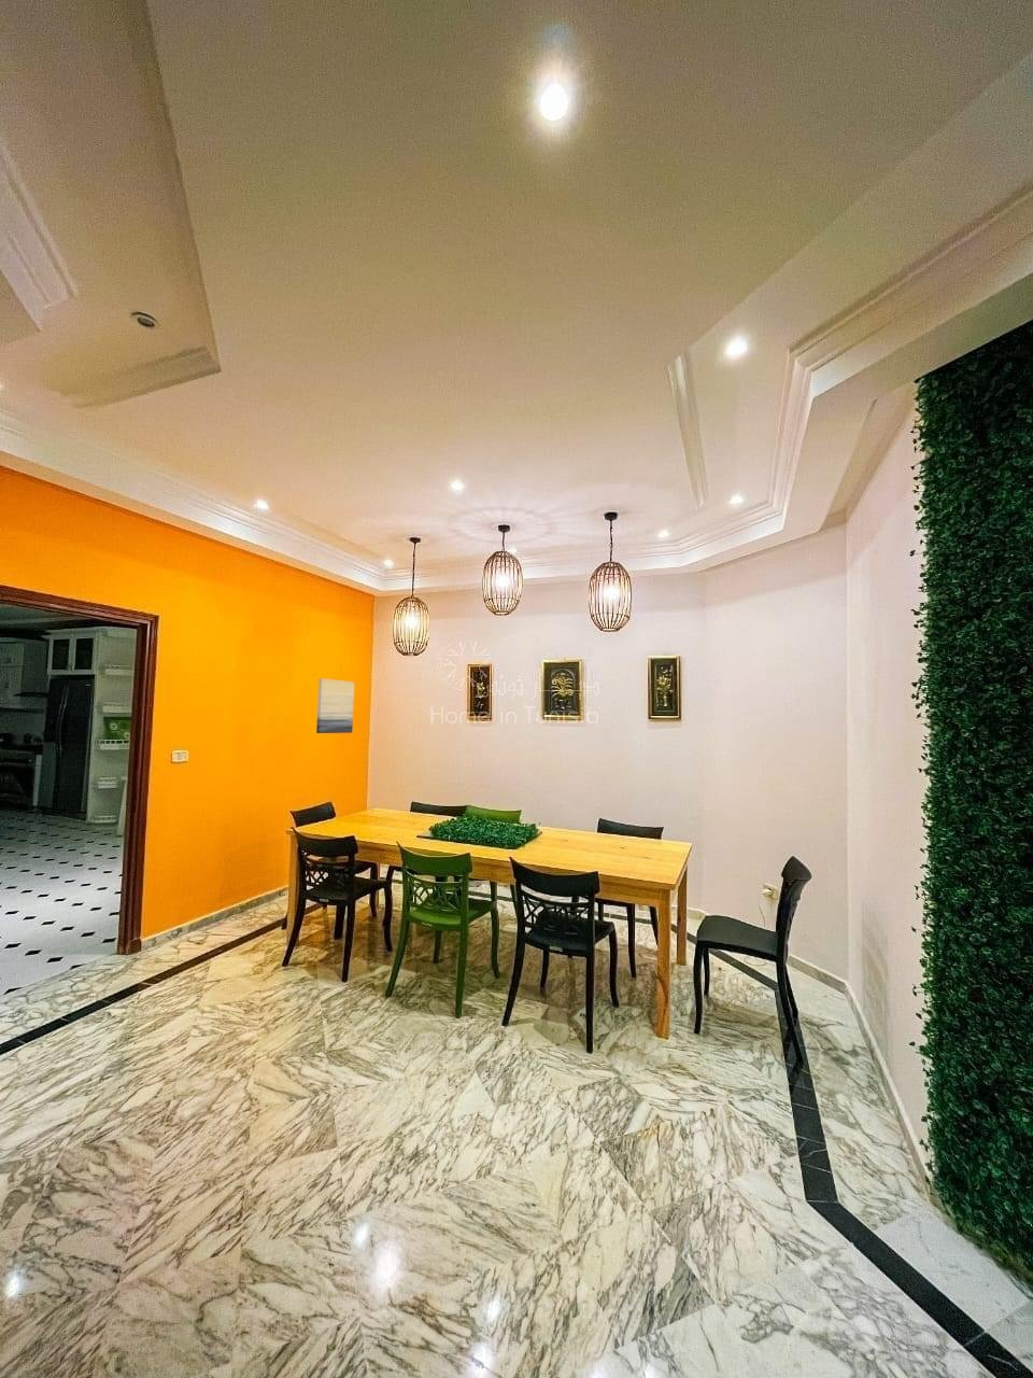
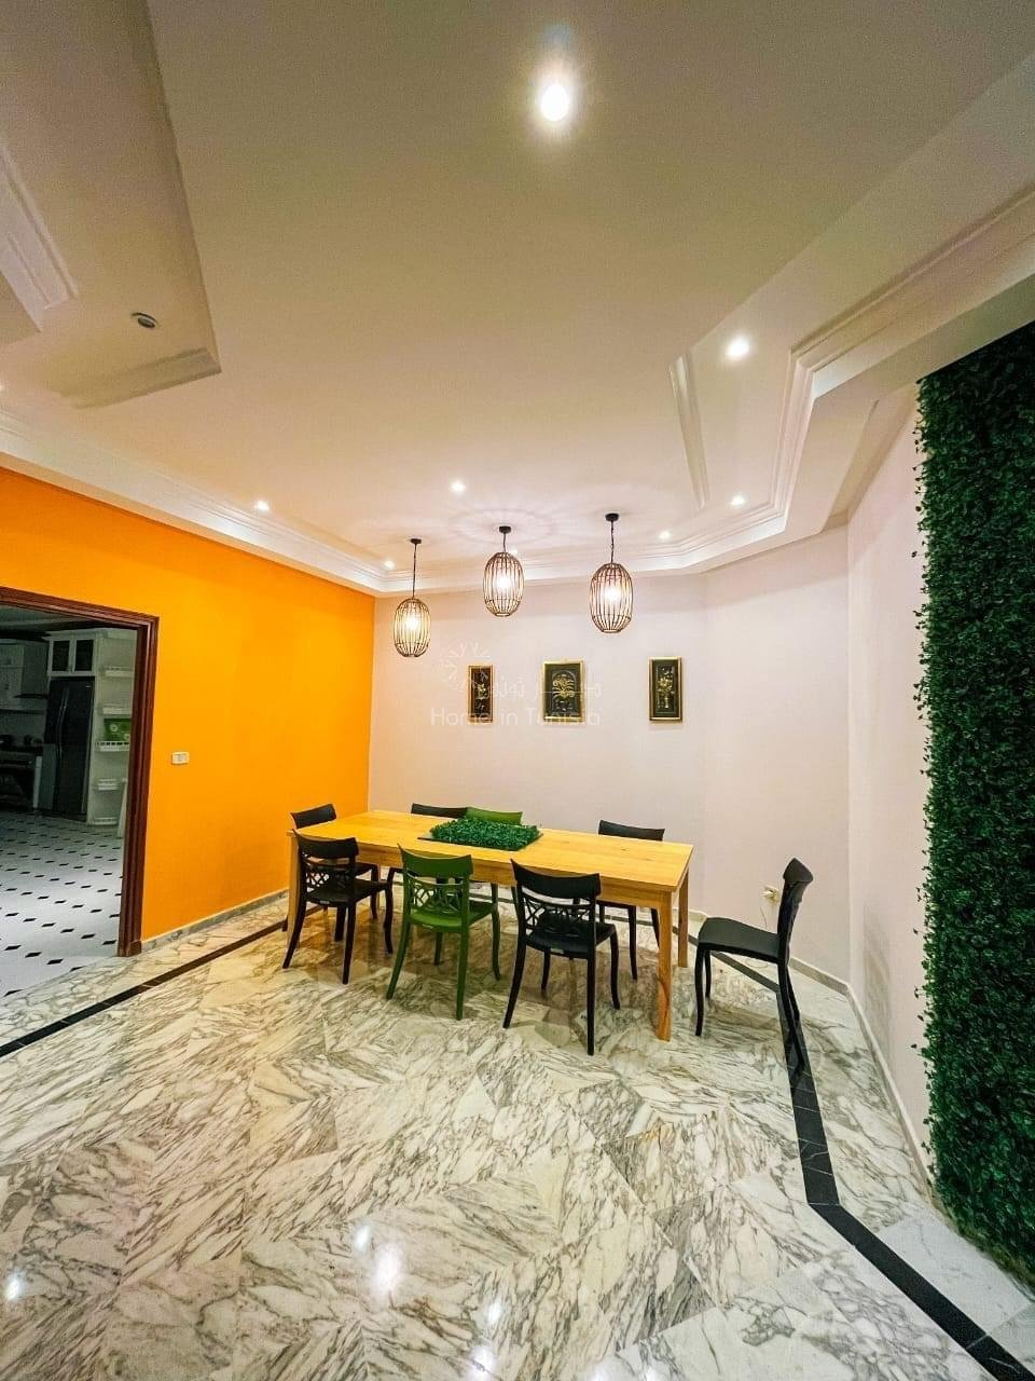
- wall art [316,677,355,735]
